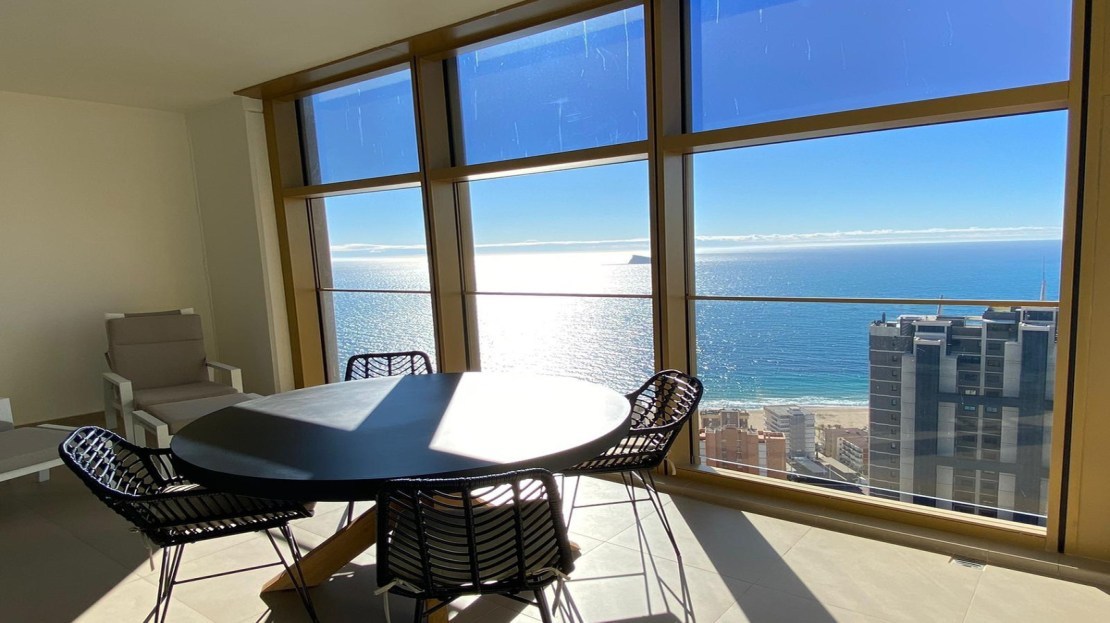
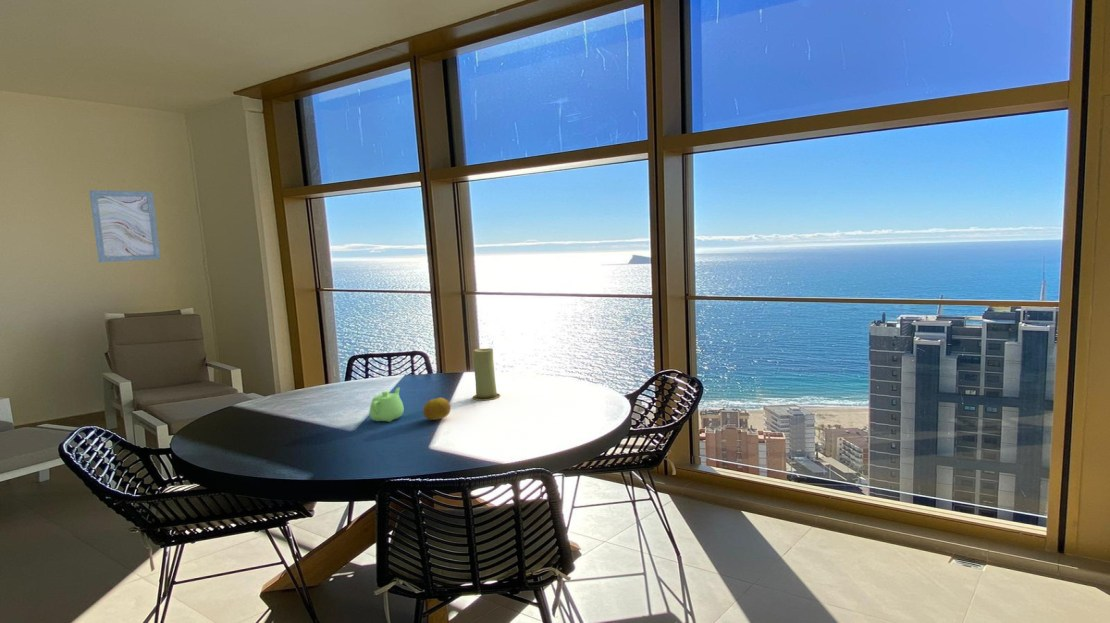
+ teapot [368,386,405,423]
+ candle [472,347,501,401]
+ wall art [88,189,162,263]
+ fruit [422,397,452,421]
